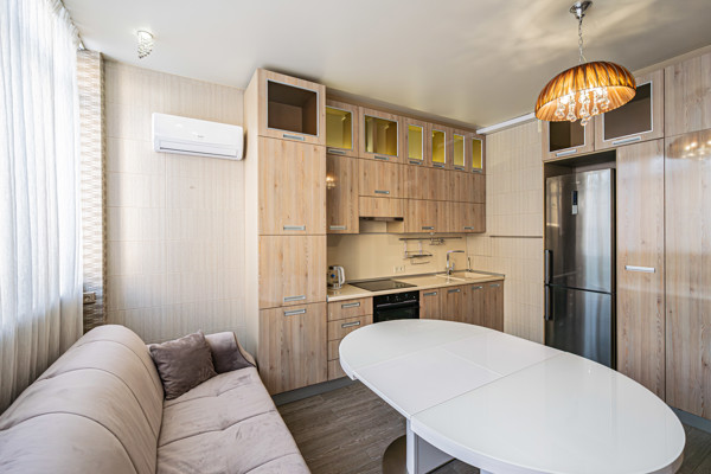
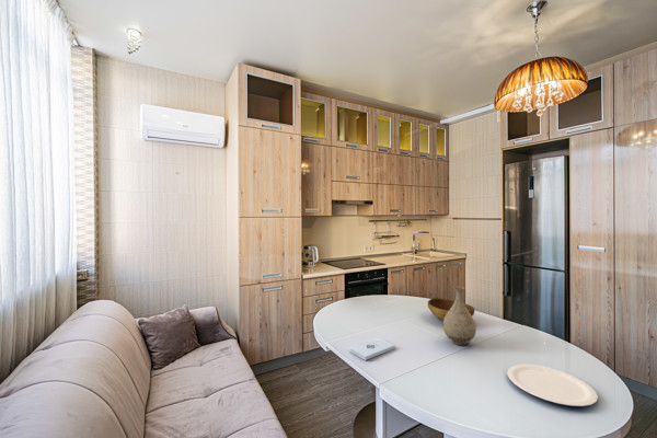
+ plate [506,364,599,407]
+ notepad [348,336,395,361]
+ vase [442,286,477,346]
+ bowl [427,297,476,321]
